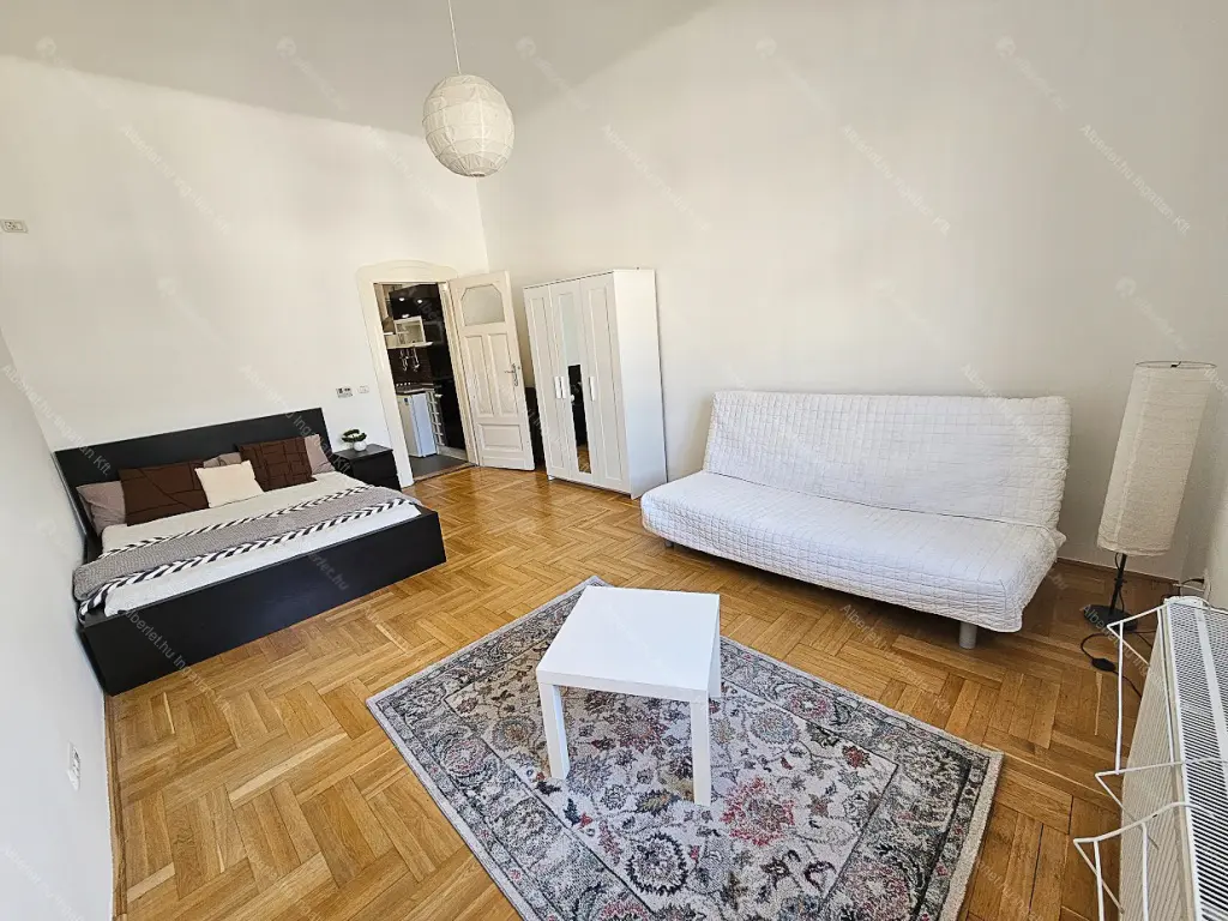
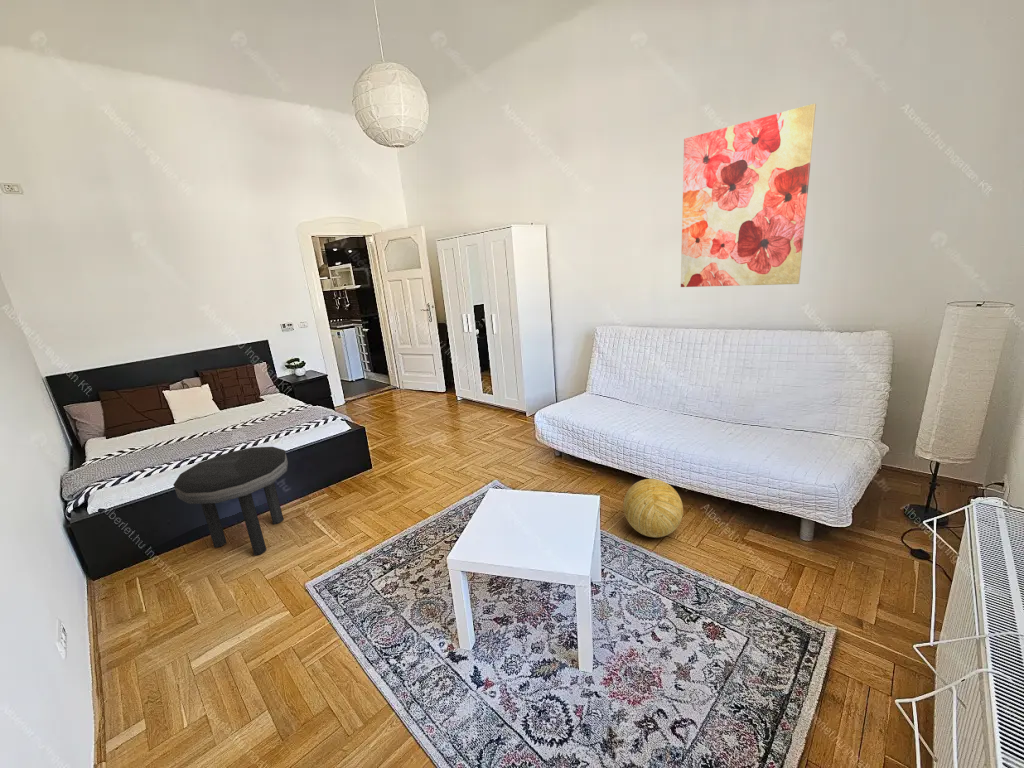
+ side table [173,446,289,556]
+ wall art [680,103,817,288]
+ decorative ball [622,478,684,538]
